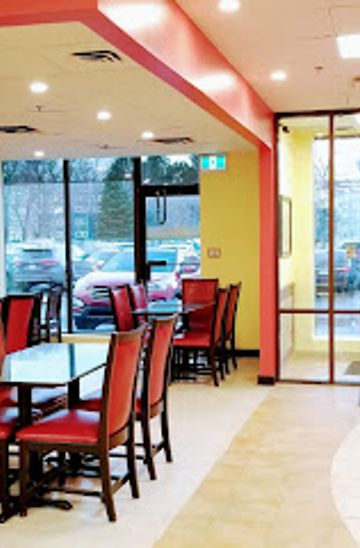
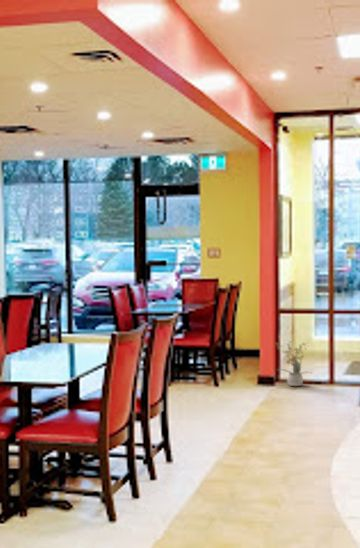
+ potted plant [273,339,312,387]
